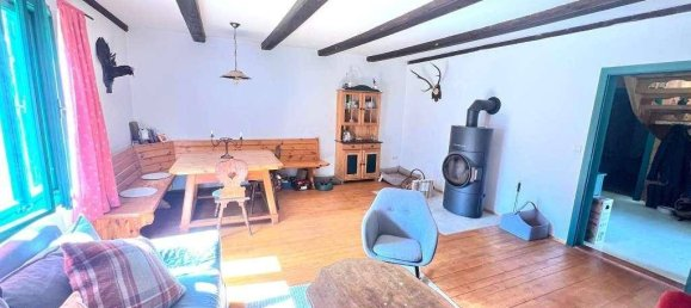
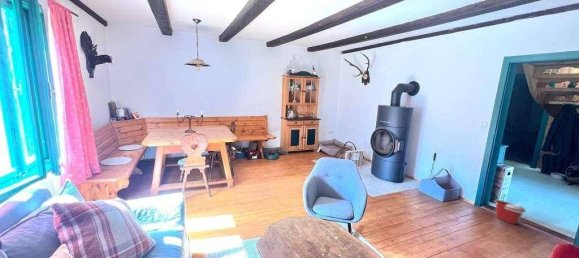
+ bucket [494,199,527,225]
